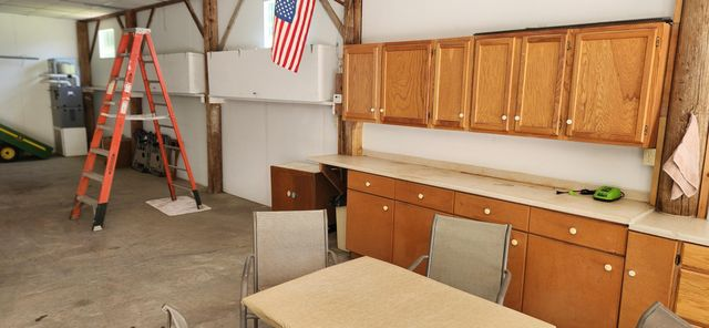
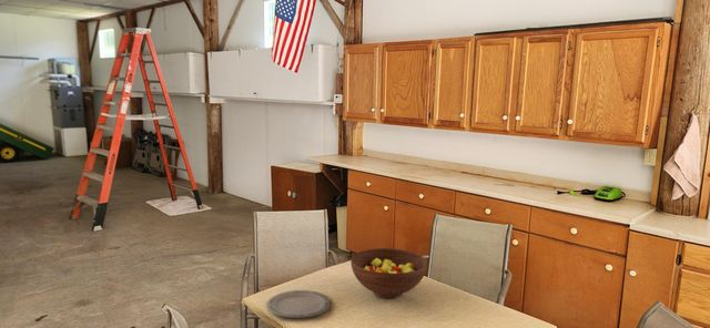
+ fruit bowl [349,247,428,299]
+ plate [265,289,332,319]
